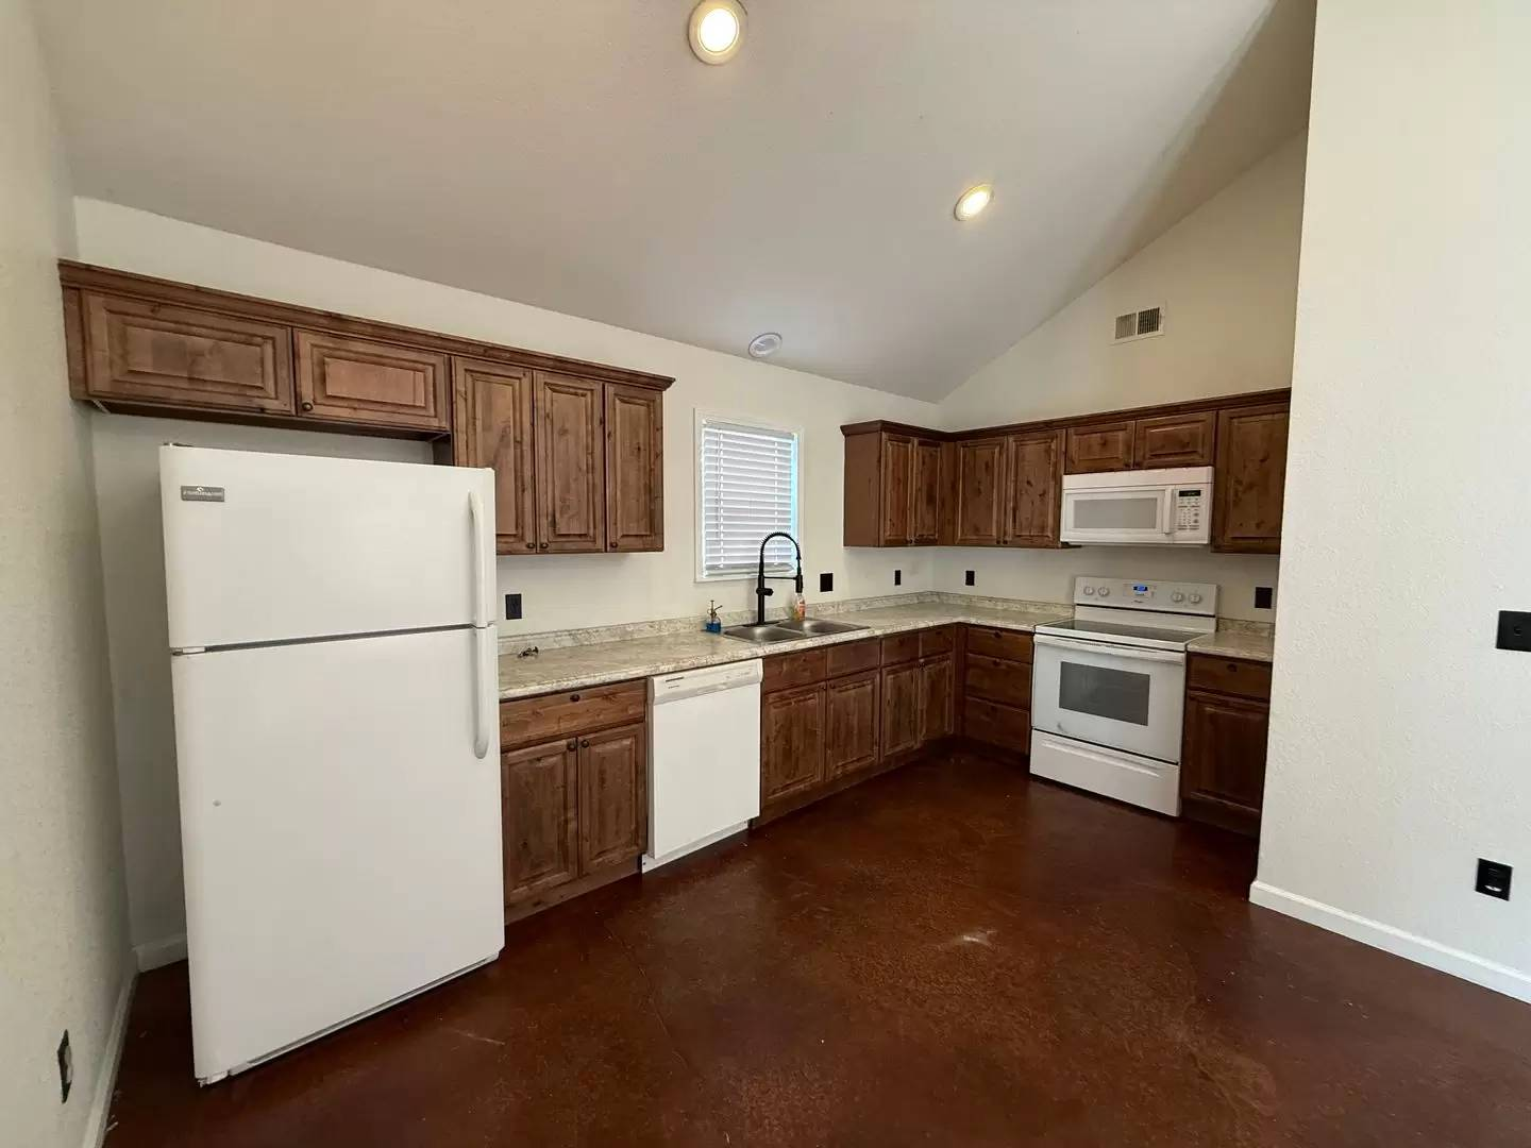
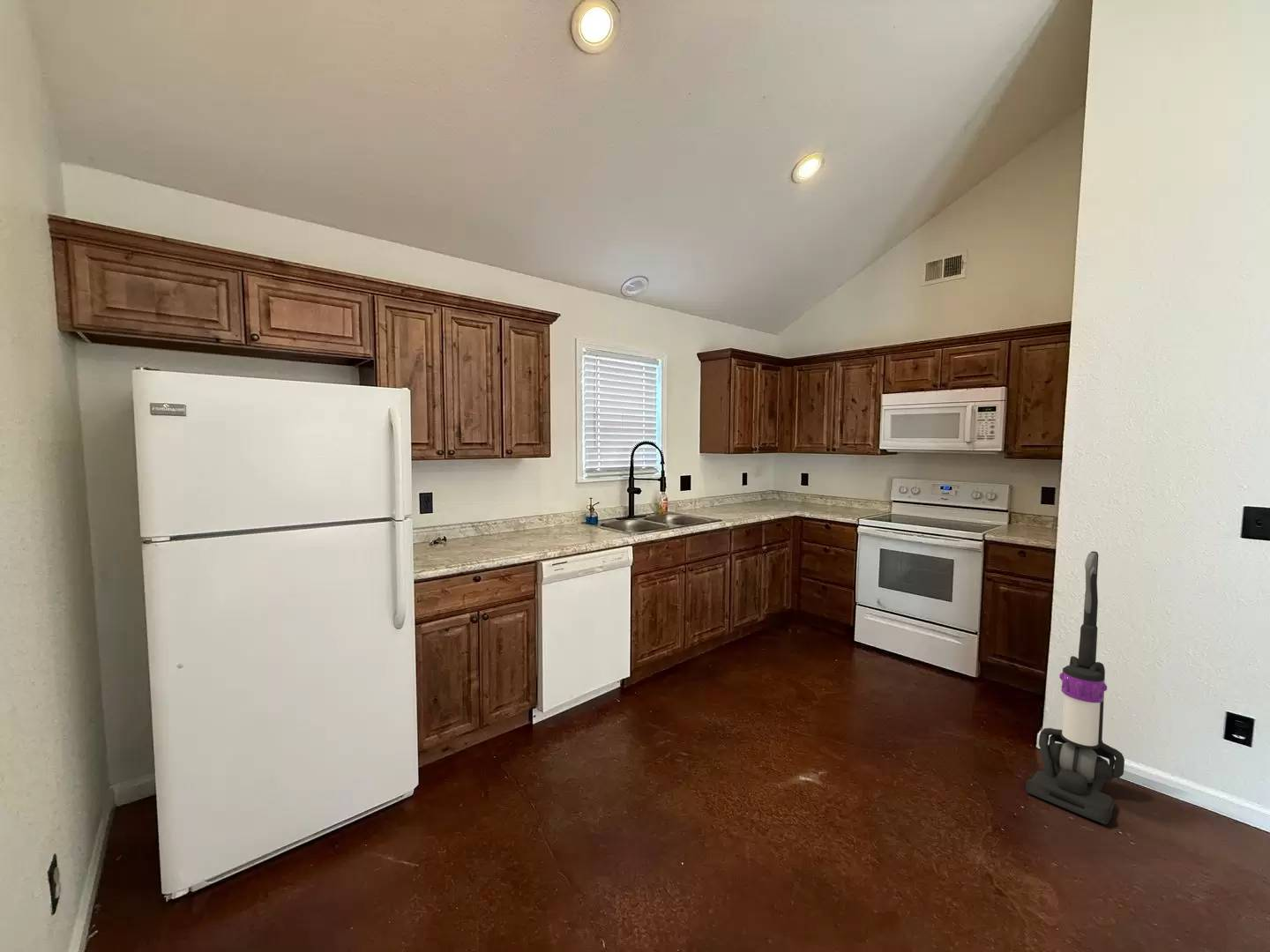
+ vacuum cleaner [1025,550,1125,826]
